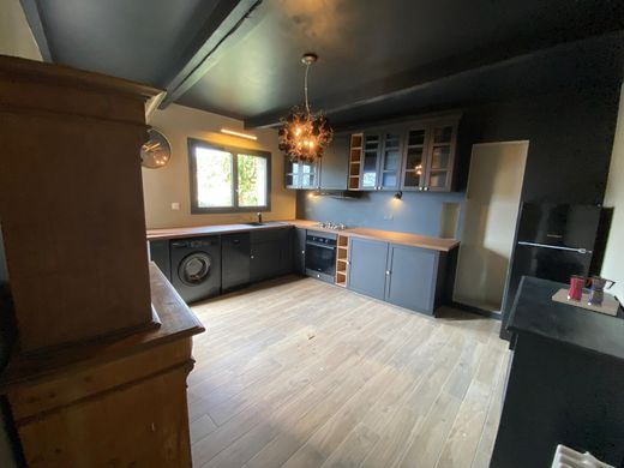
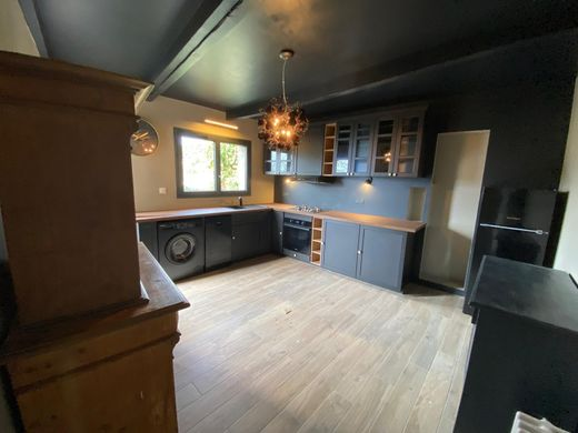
- coffee maker [551,274,620,317]
